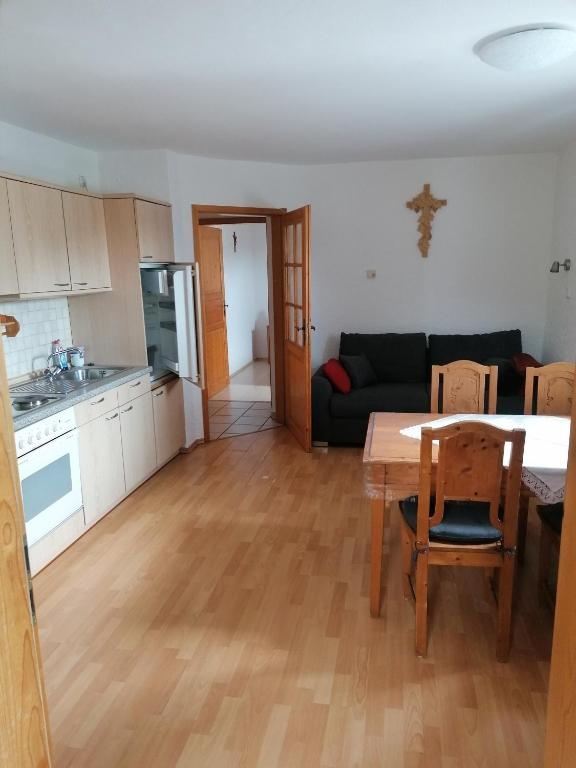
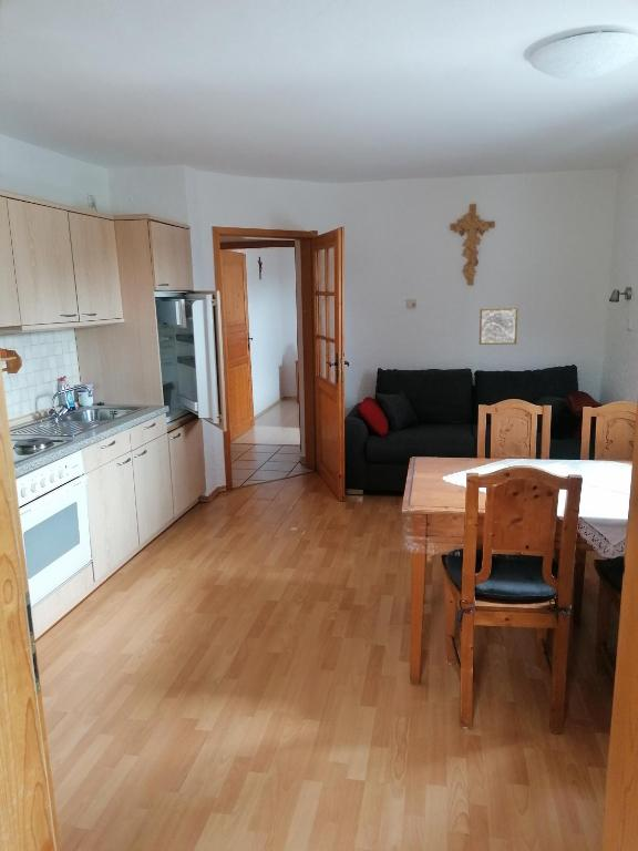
+ wall art [478,307,518,346]
